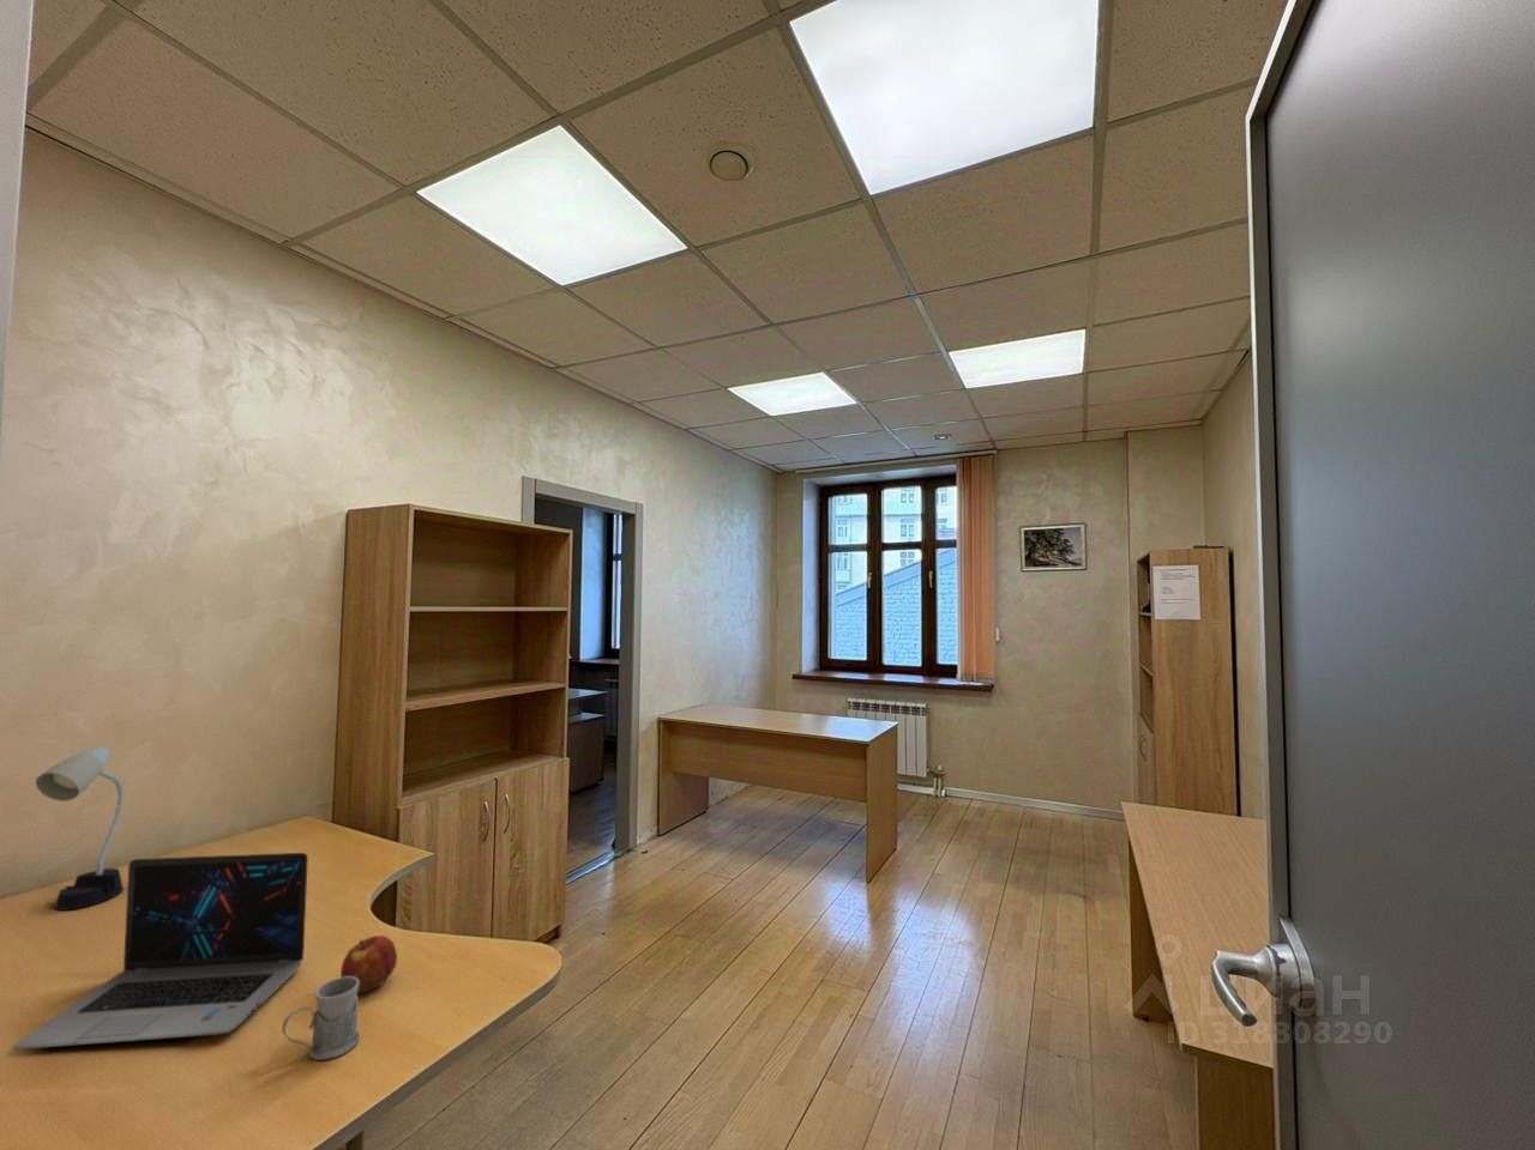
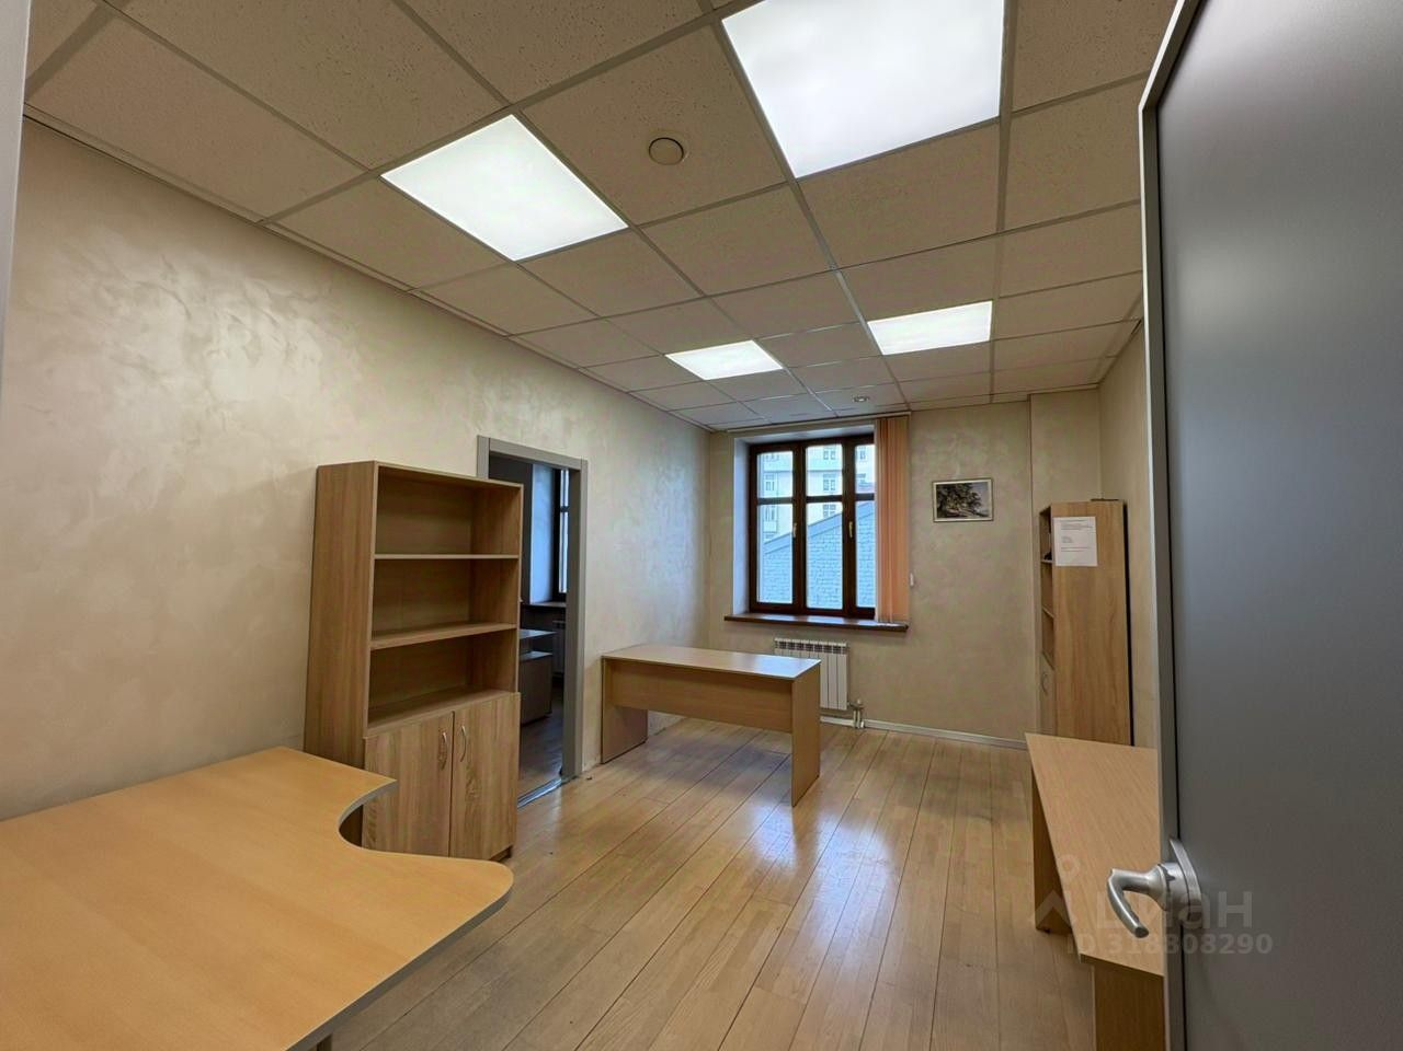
- apple [340,934,398,994]
- mug [280,976,360,1062]
- laptop [12,852,309,1051]
- desk lamp [35,745,124,912]
